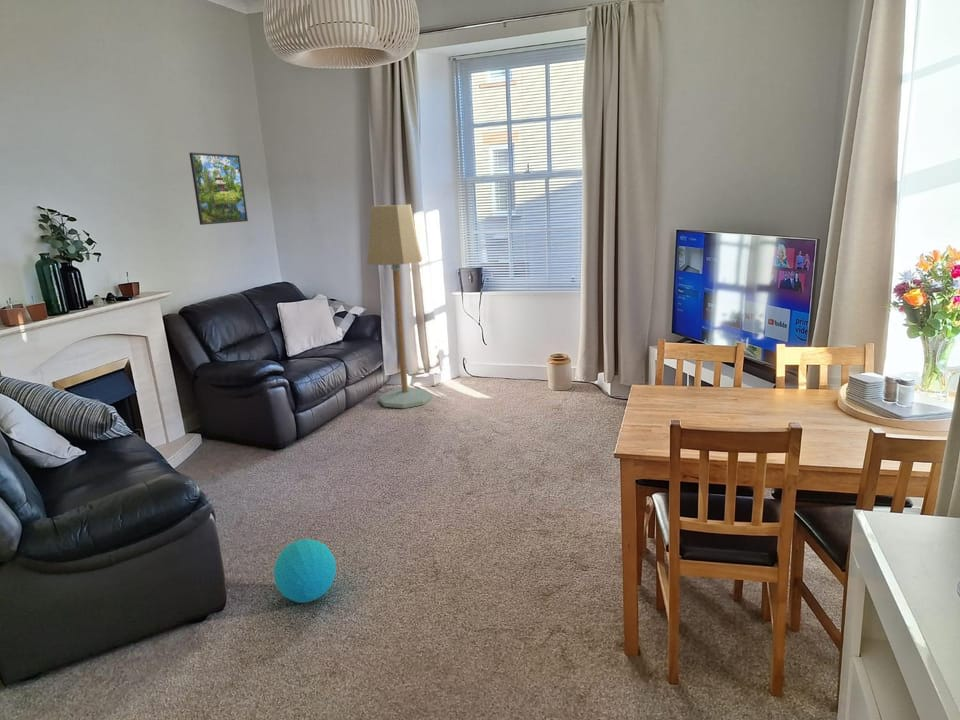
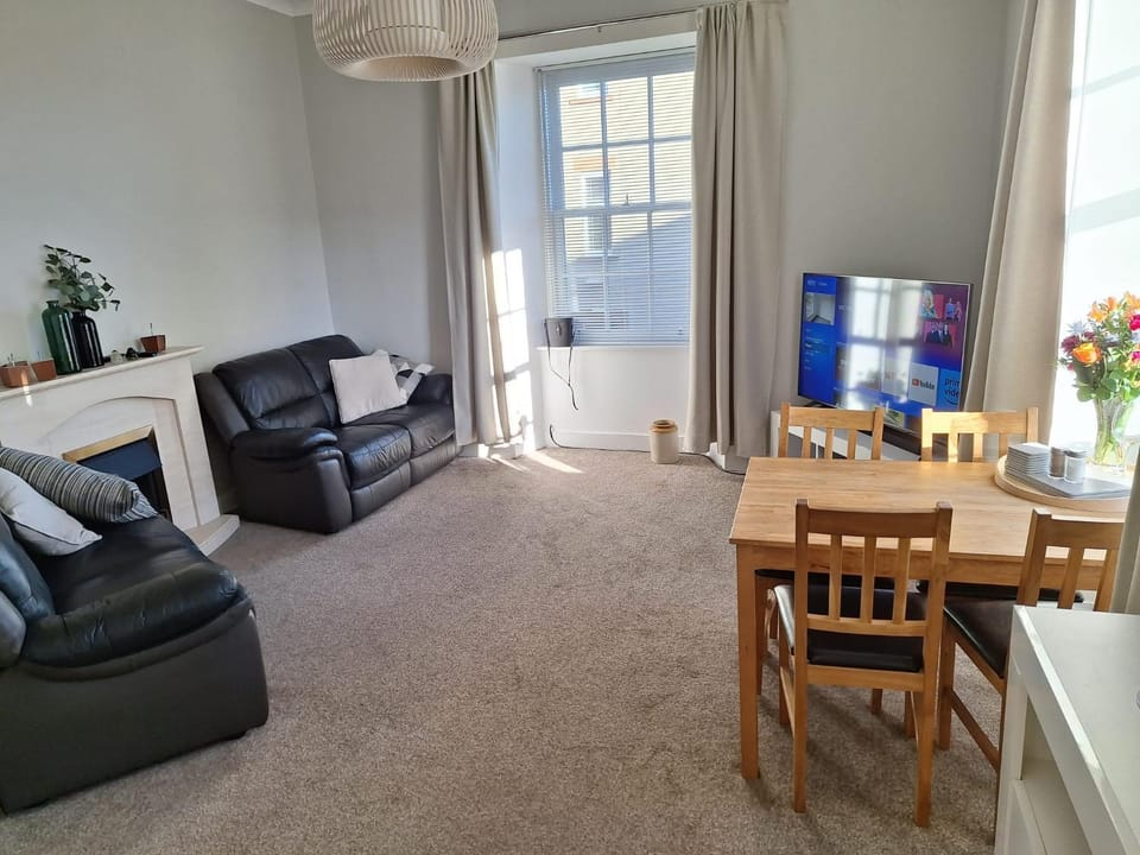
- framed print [188,152,249,226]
- floor lamp [366,203,433,409]
- ball [272,538,337,604]
